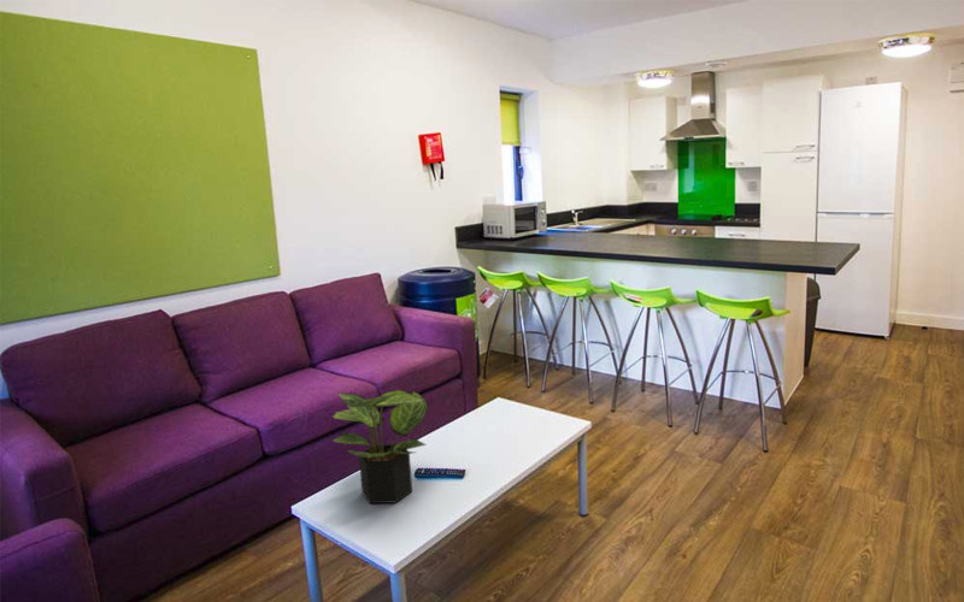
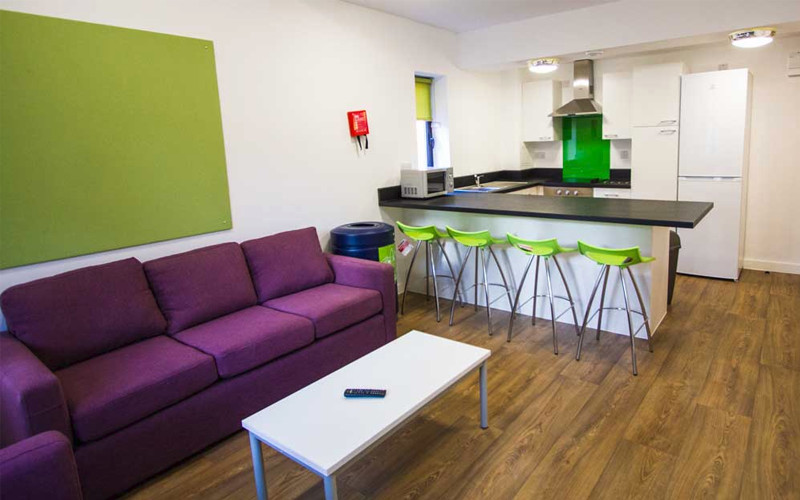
- potted plant [330,389,430,504]
